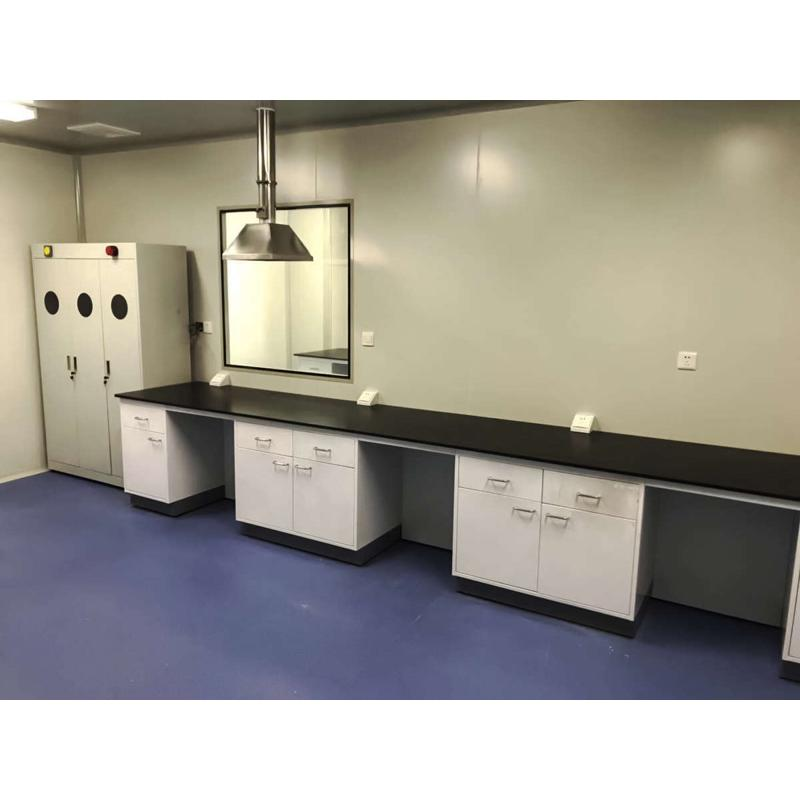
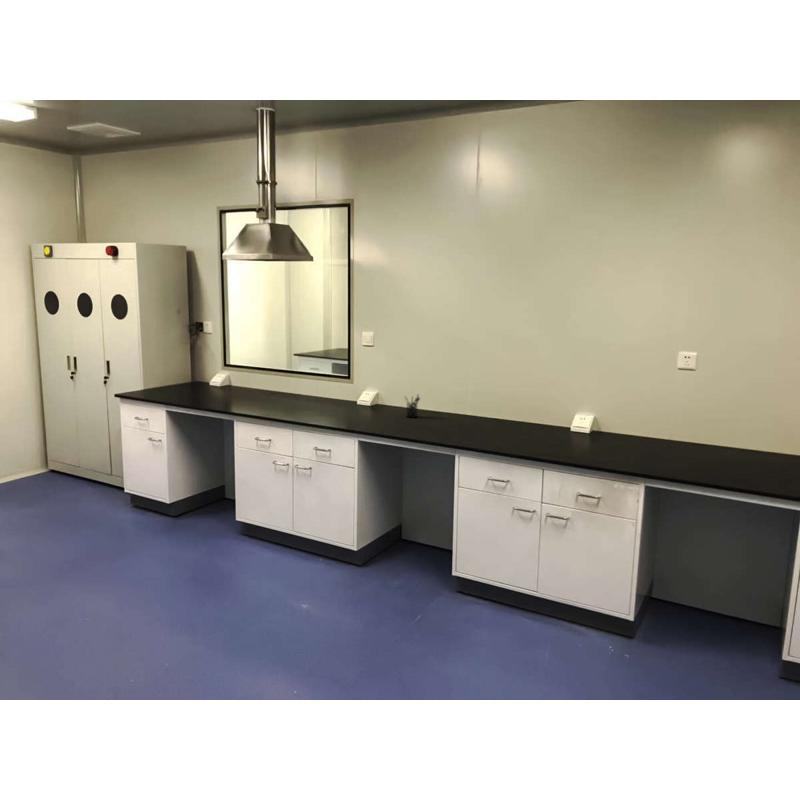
+ pen holder [403,393,421,418]
